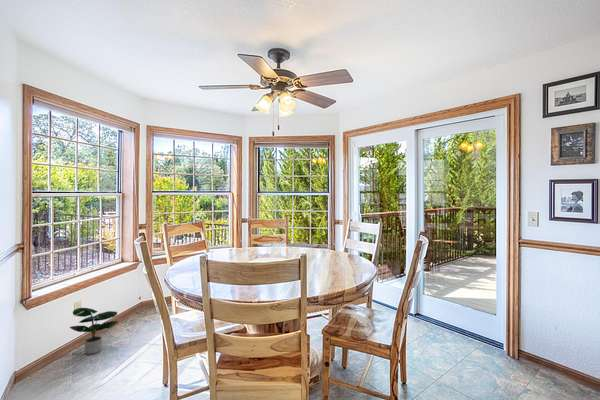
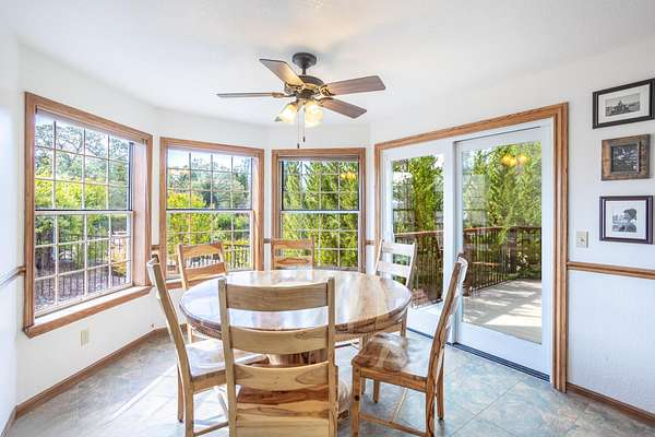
- potted plant [69,307,119,355]
